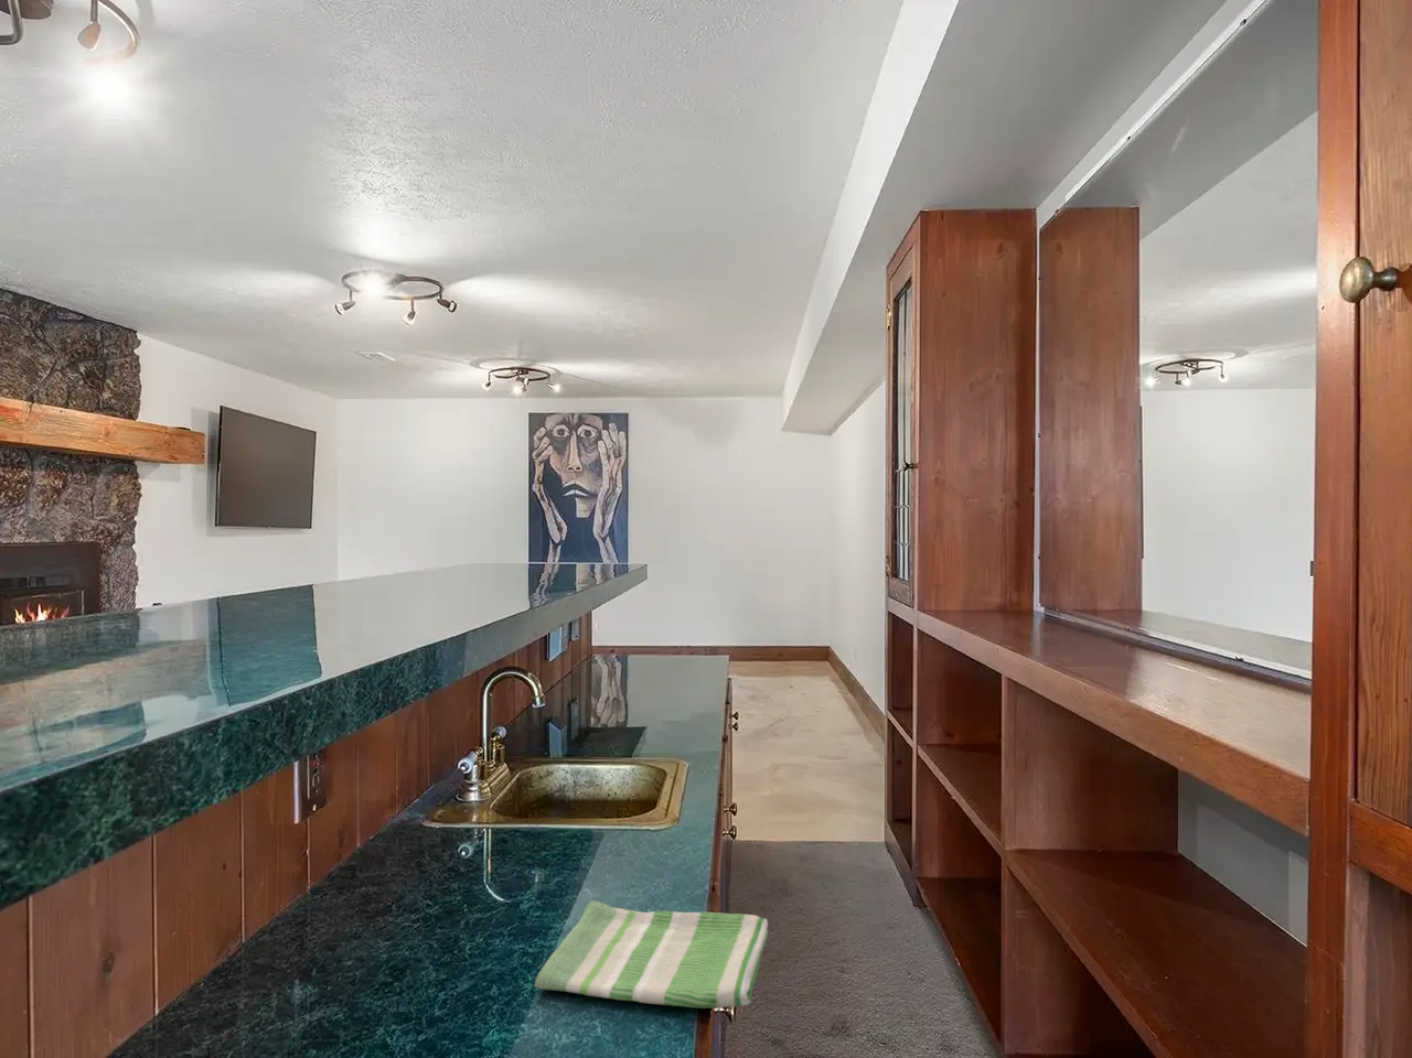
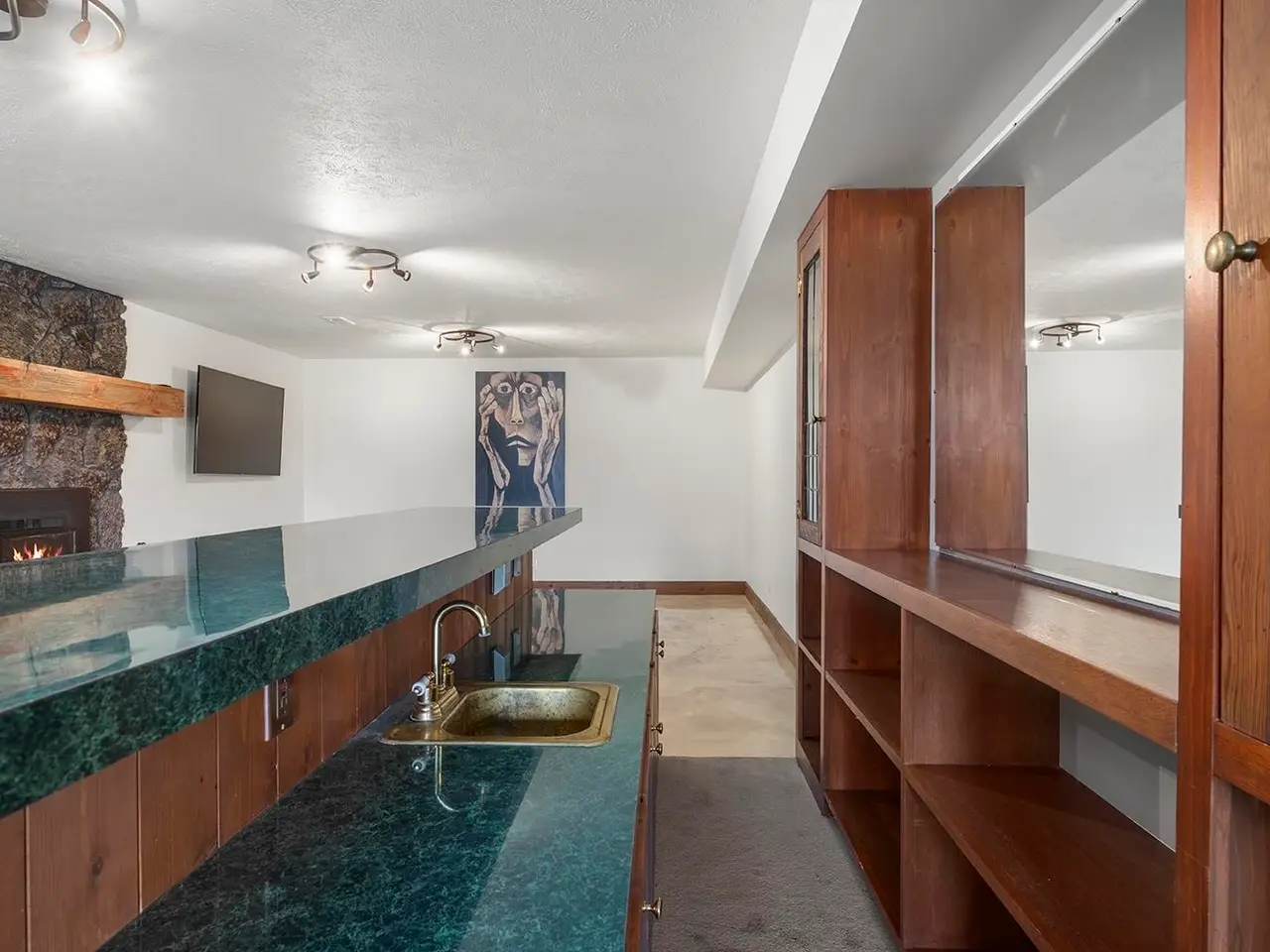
- dish towel [534,899,770,1009]
